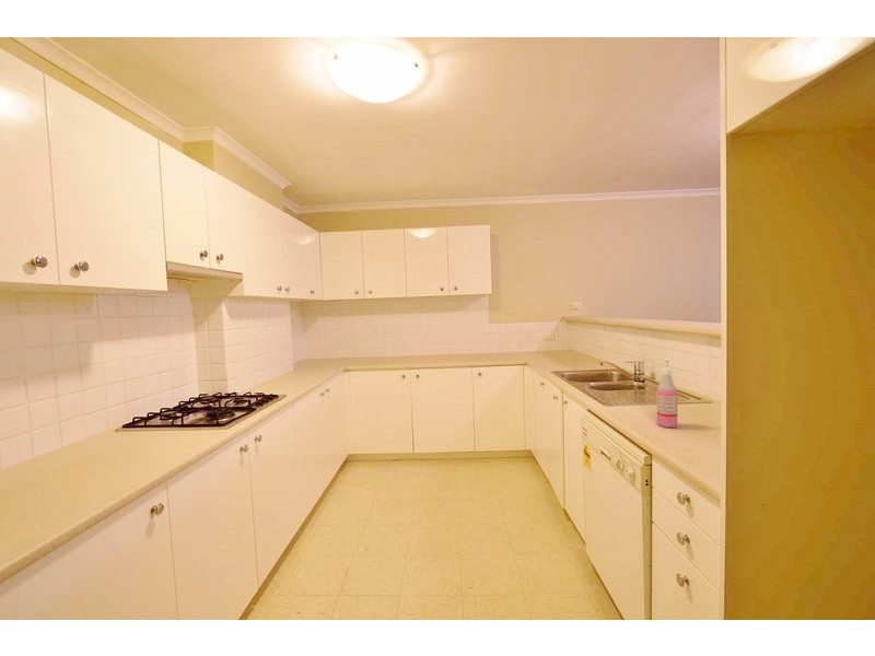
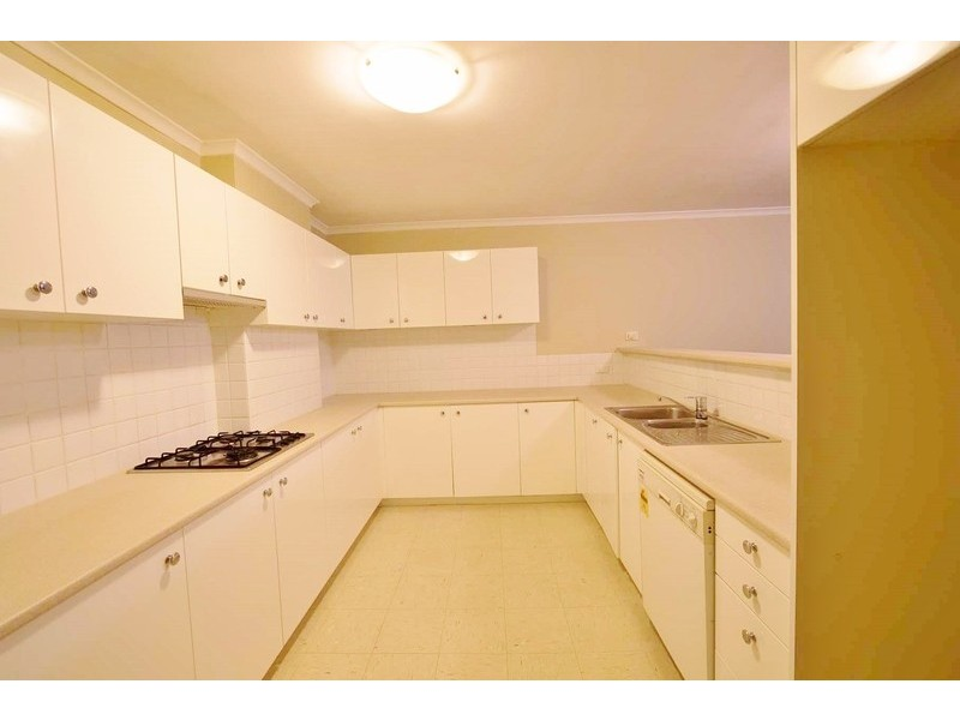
- soap dispenser [656,358,678,429]
